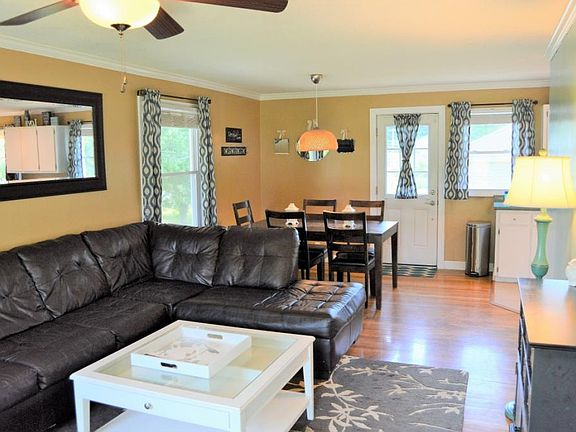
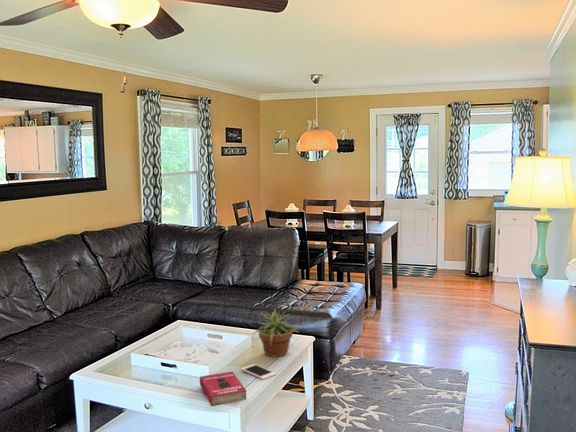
+ book [199,370,248,407]
+ potted plant [252,308,299,358]
+ cell phone [240,363,277,381]
